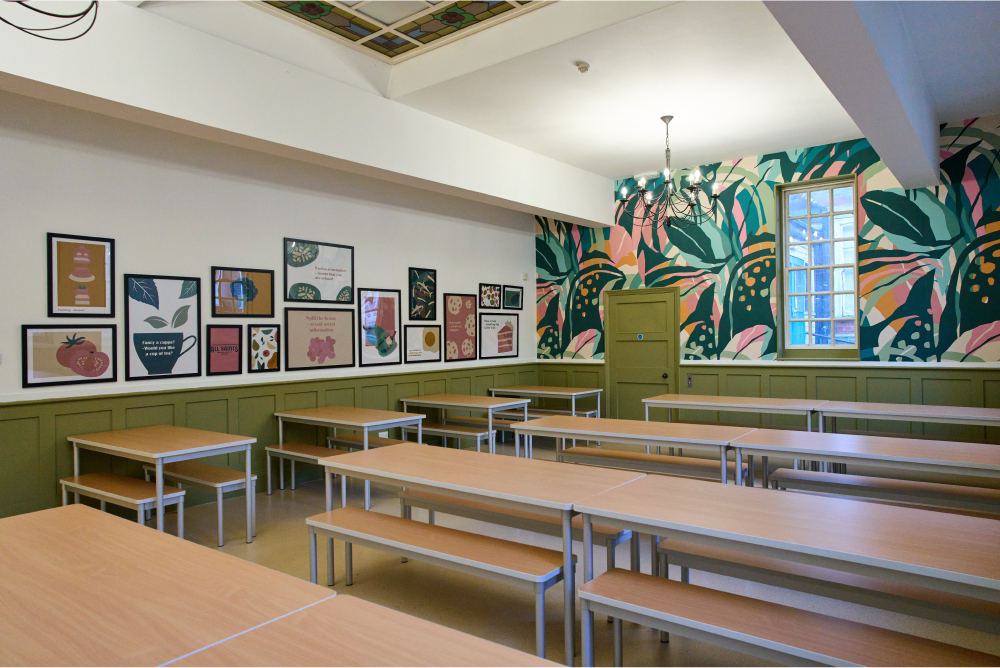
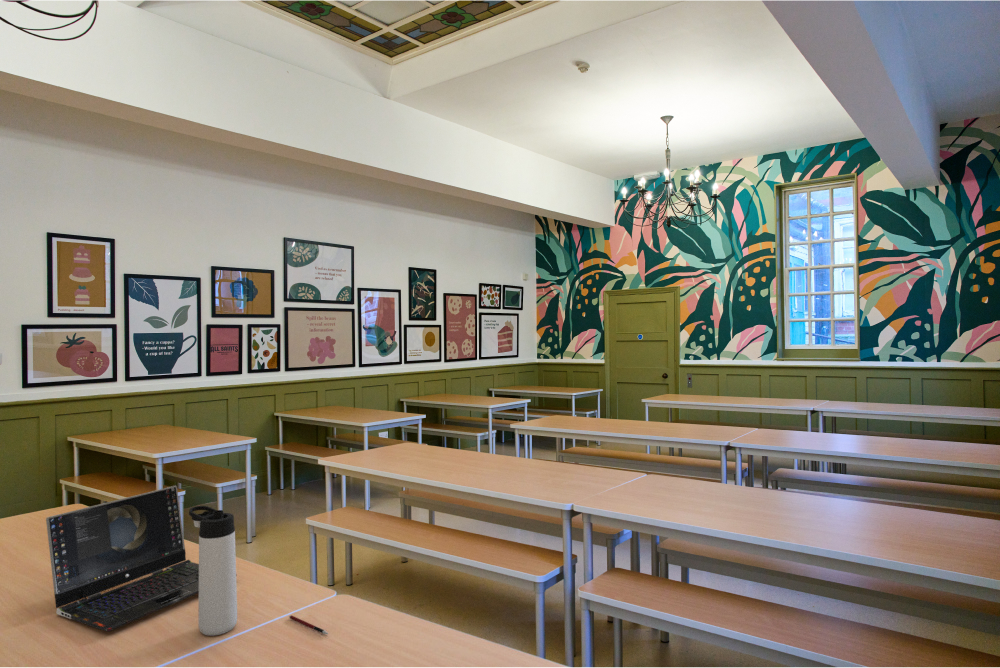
+ pen [288,614,329,635]
+ thermos bottle [188,505,238,637]
+ laptop computer [45,485,238,632]
